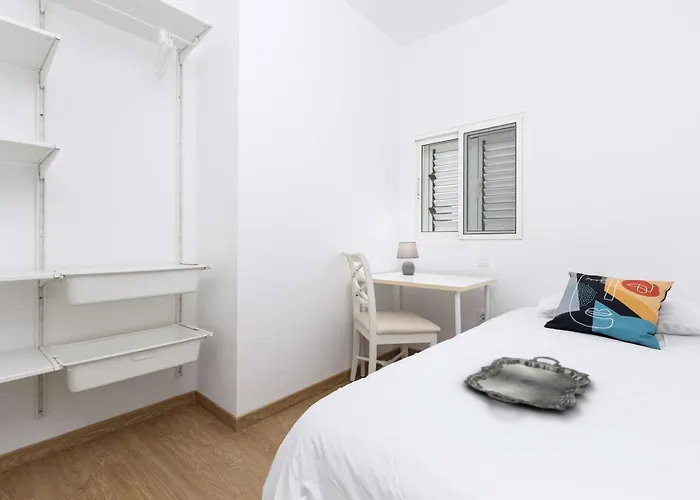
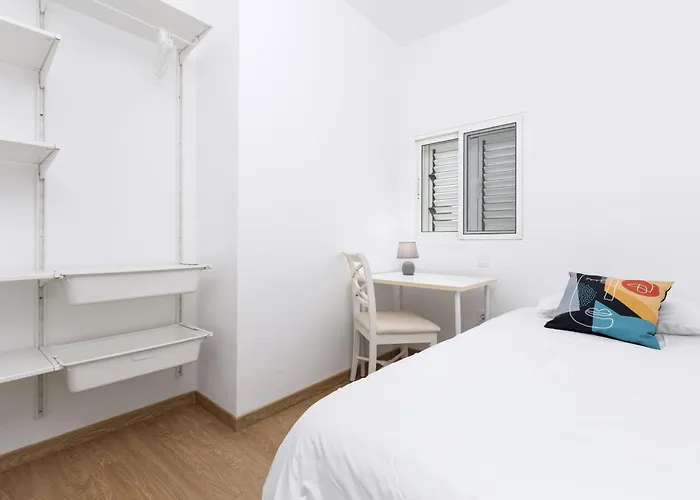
- serving tray [463,356,592,411]
